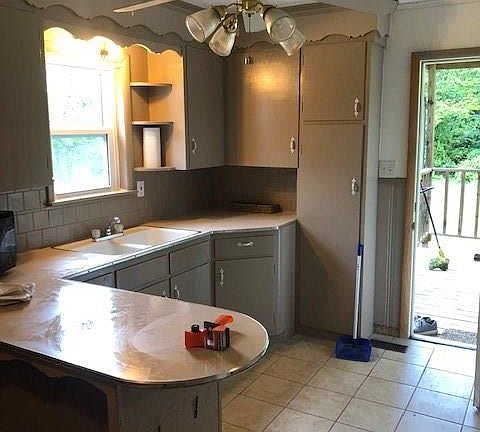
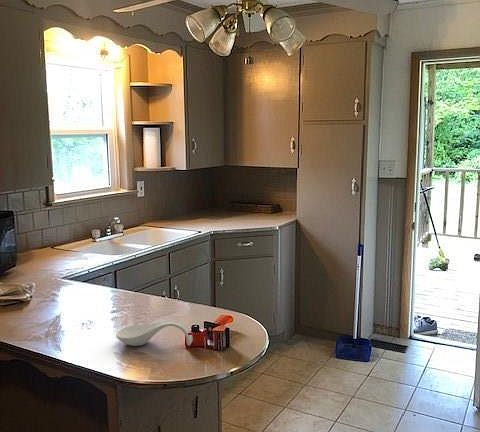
+ spoon rest [115,319,194,347]
